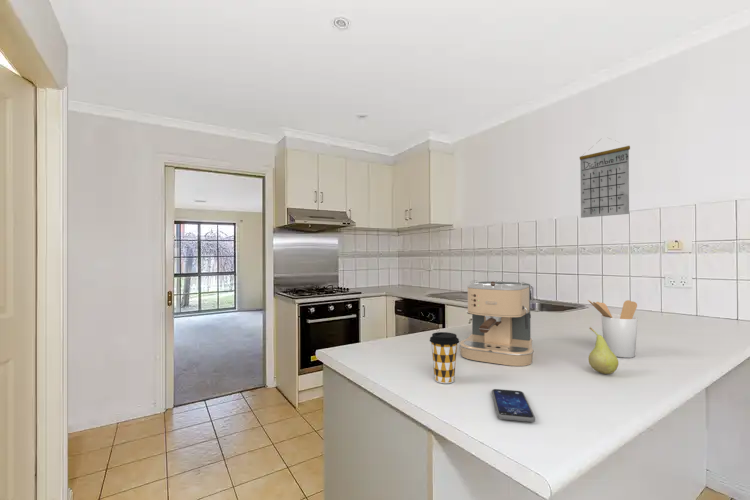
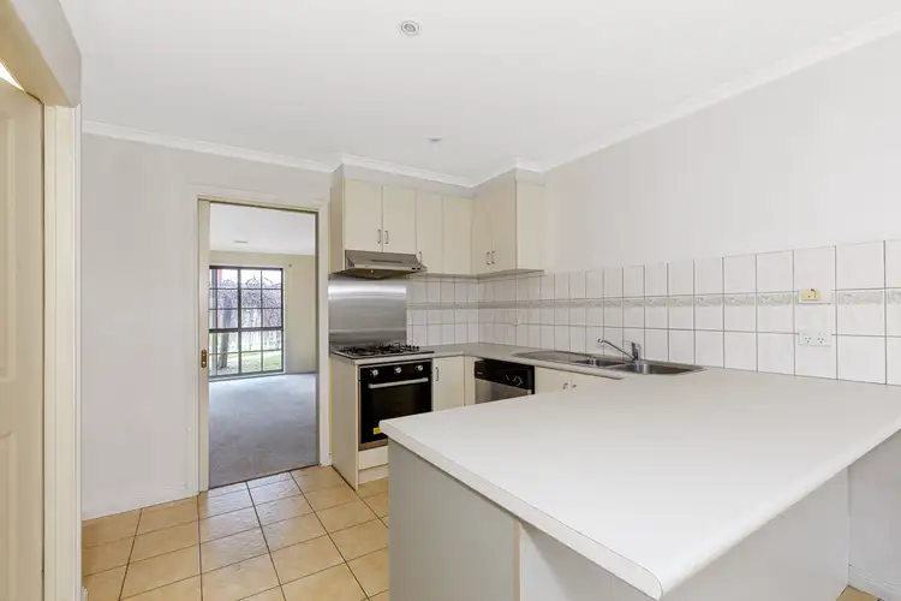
- coffee maker [458,279,535,367]
- smartphone [491,388,536,423]
- fruit [587,326,619,375]
- calendar [579,137,631,219]
- utensil holder [587,299,639,359]
- coffee cup [429,331,460,384]
